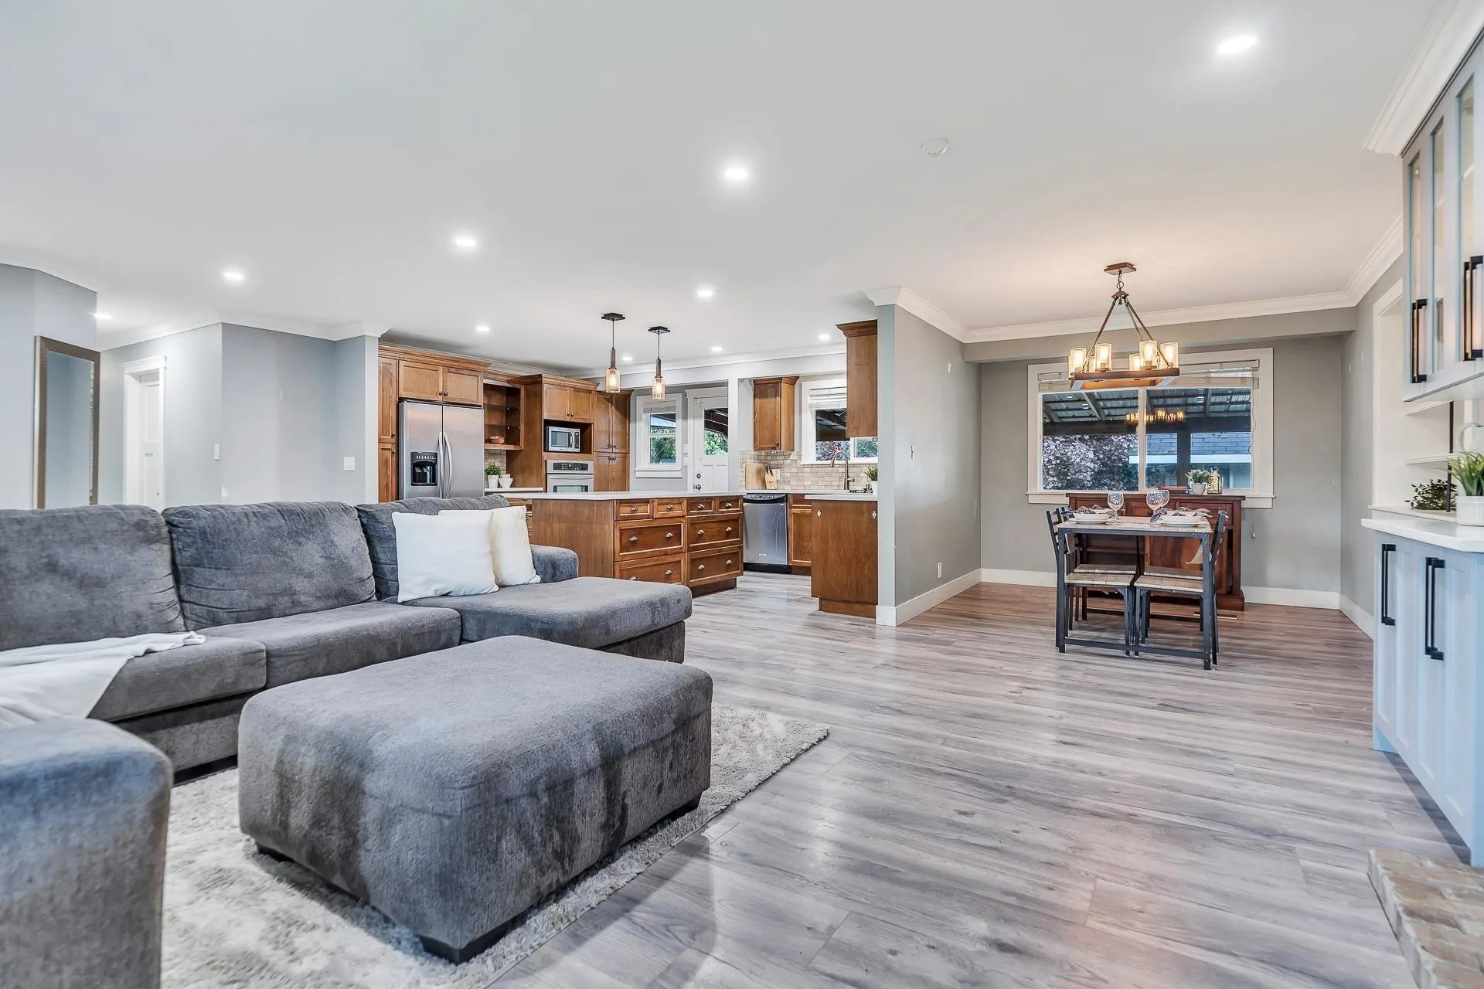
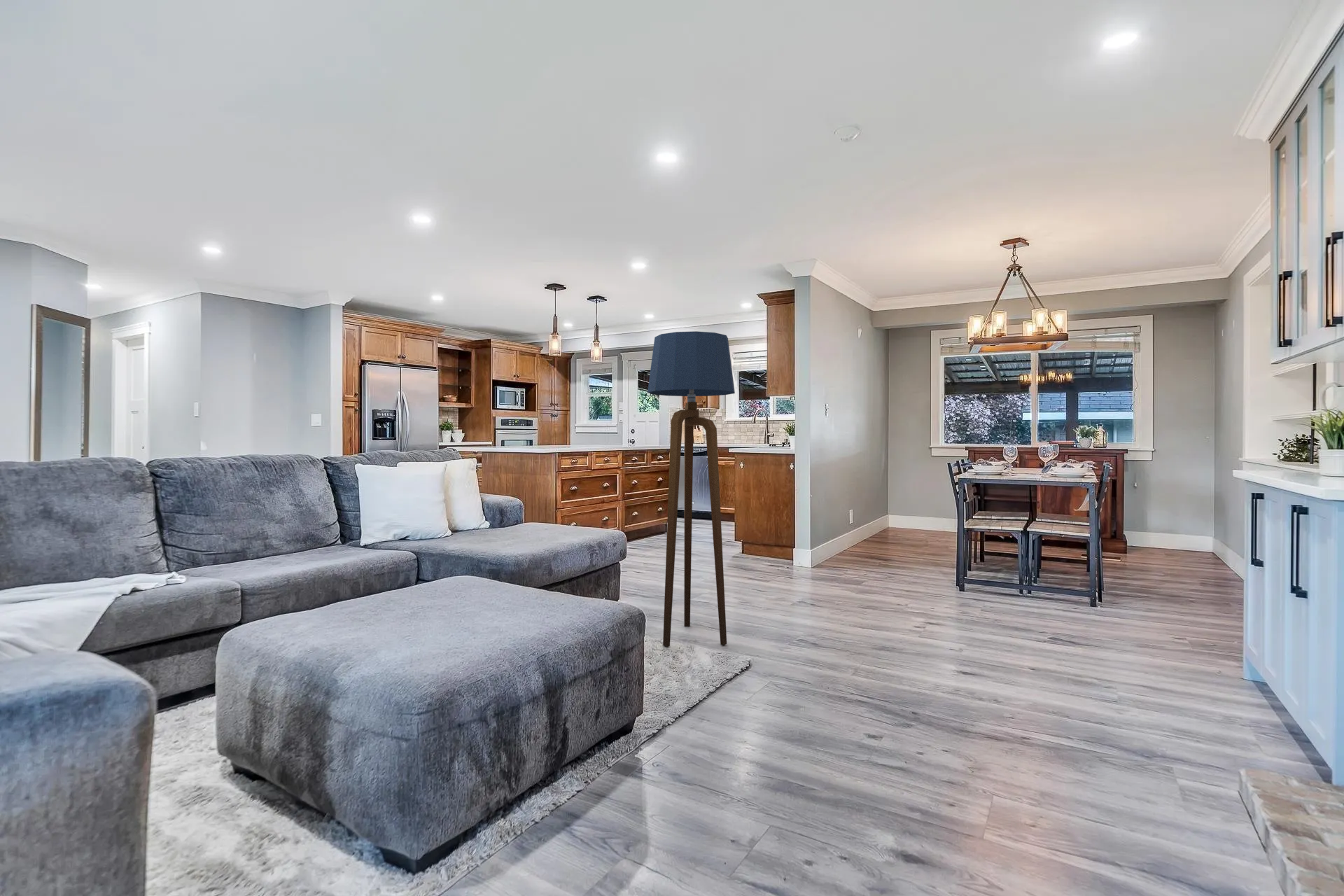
+ floor lamp [647,330,736,647]
